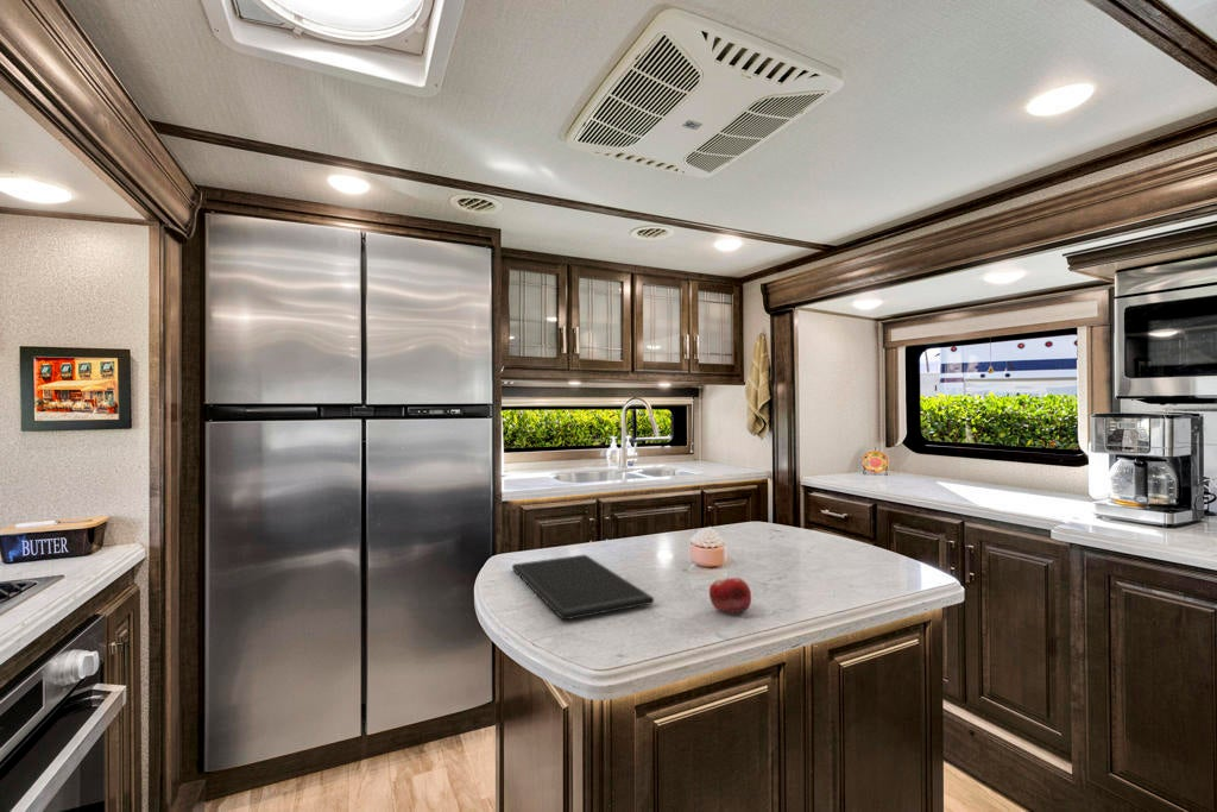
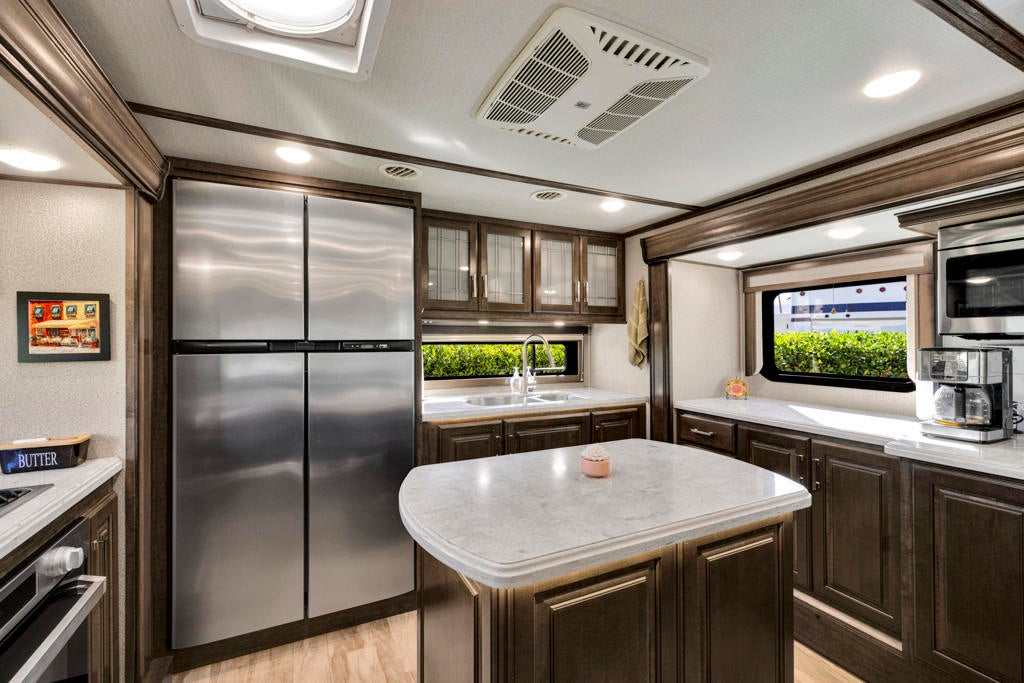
- cutting board [511,554,655,621]
- fruit [708,577,752,615]
